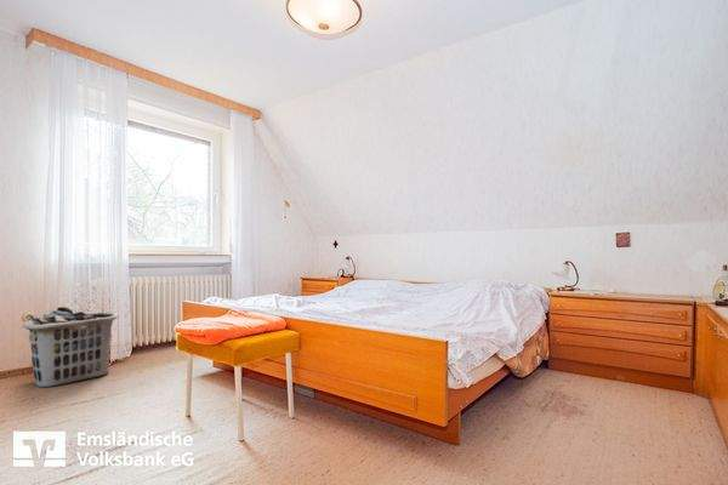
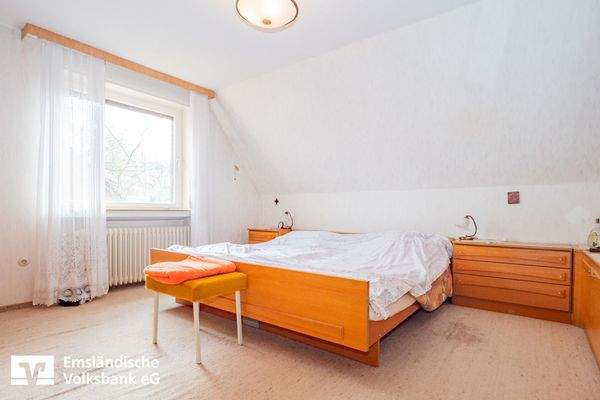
- clothes hamper [22,306,119,388]
